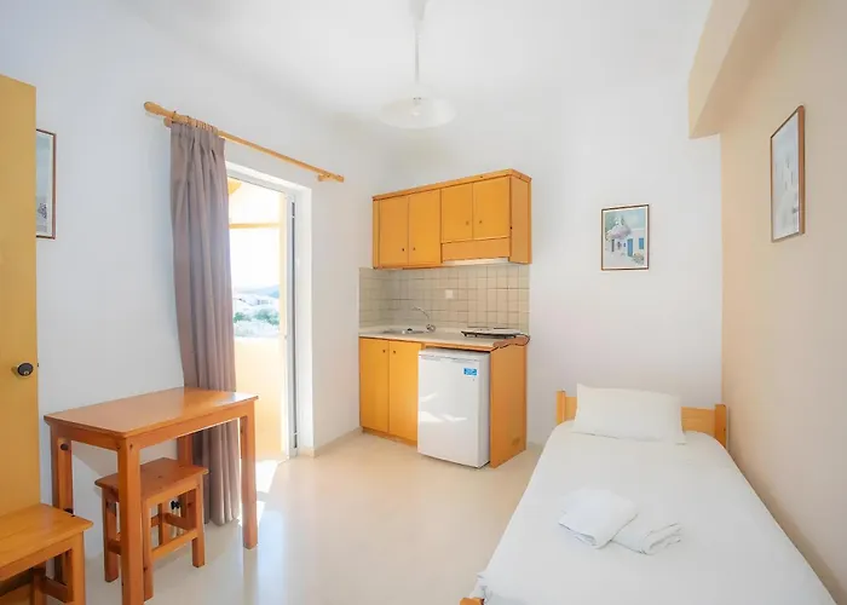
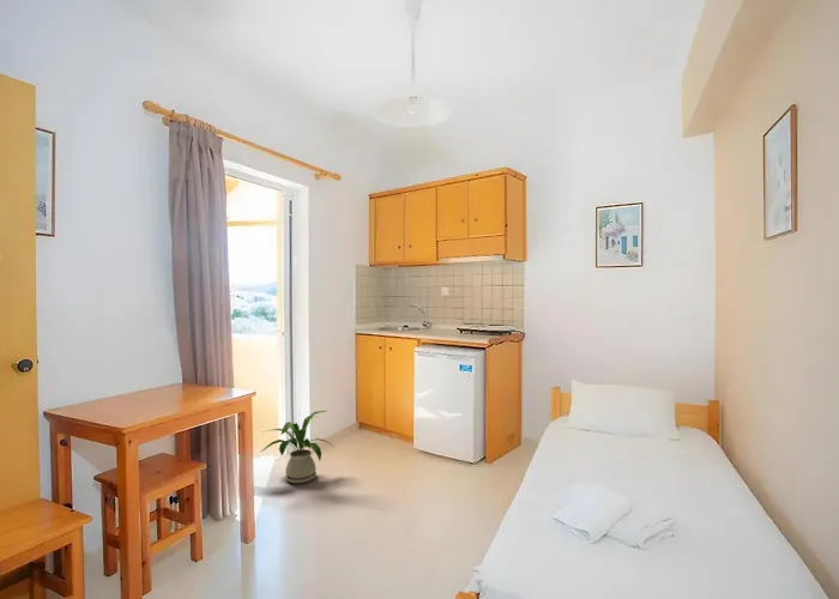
+ house plant [260,410,337,484]
